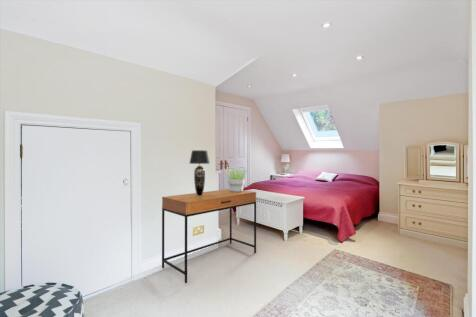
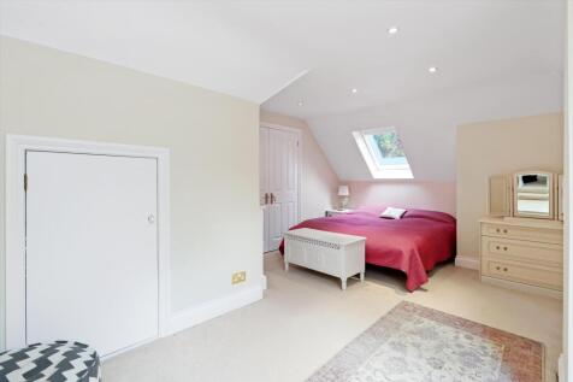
- table lamp [188,149,211,196]
- desk [161,188,257,284]
- potted plant [224,167,249,192]
